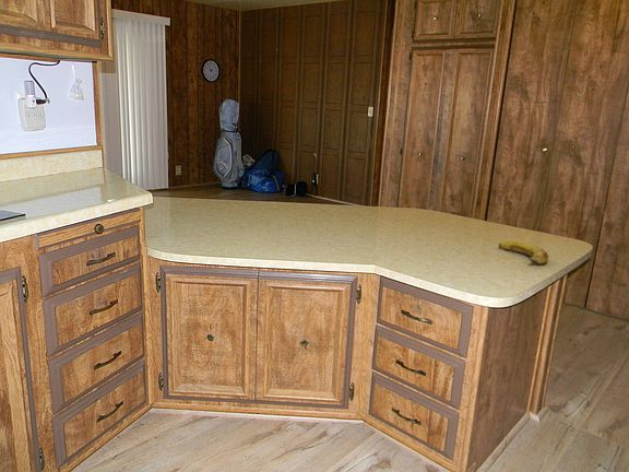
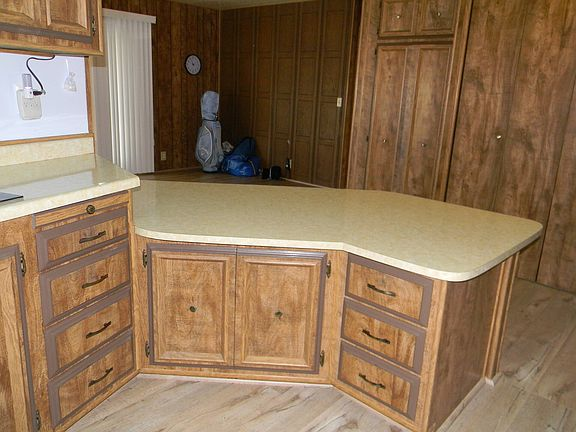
- banana [498,240,549,264]
